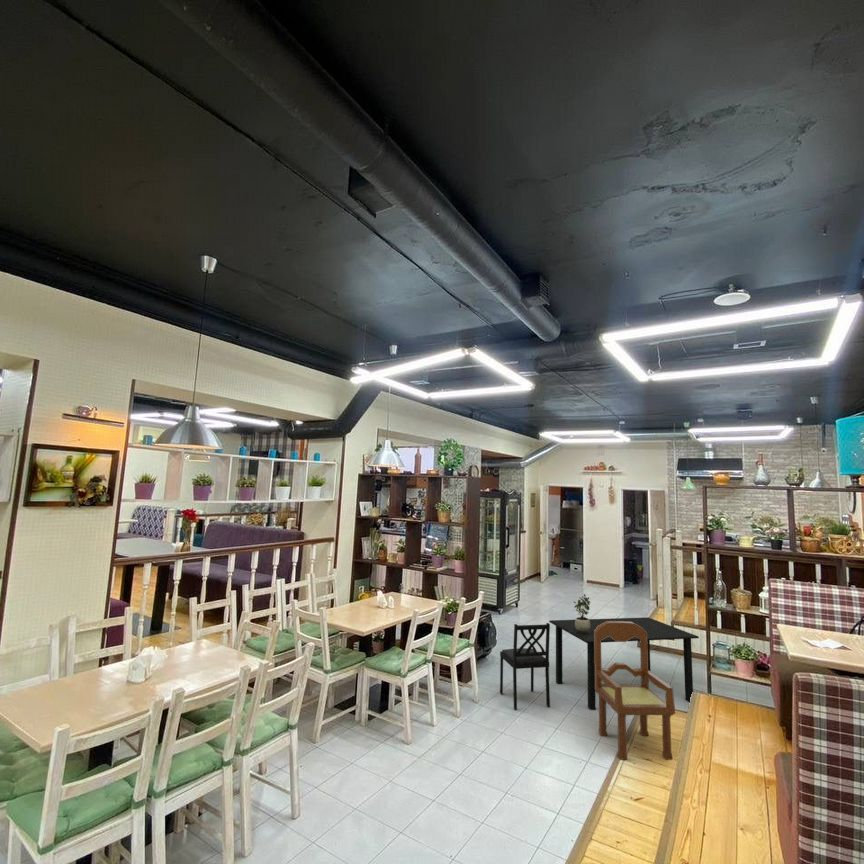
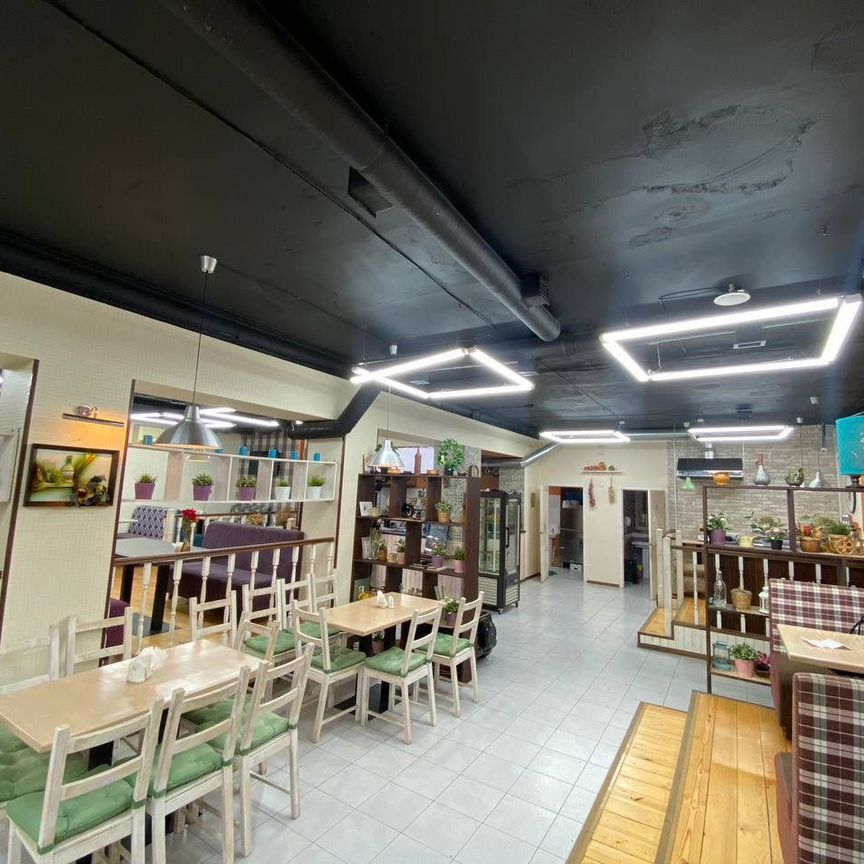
- dining set [499,616,700,711]
- potted plant [573,593,592,634]
- dining chair [594,621,676,761]
